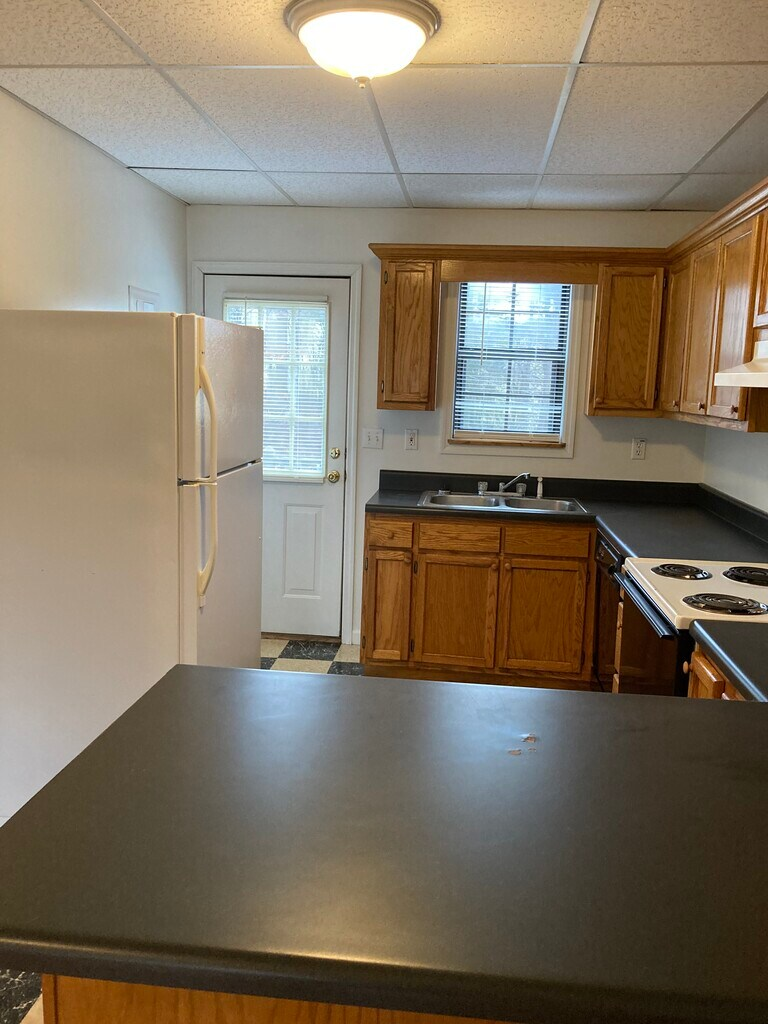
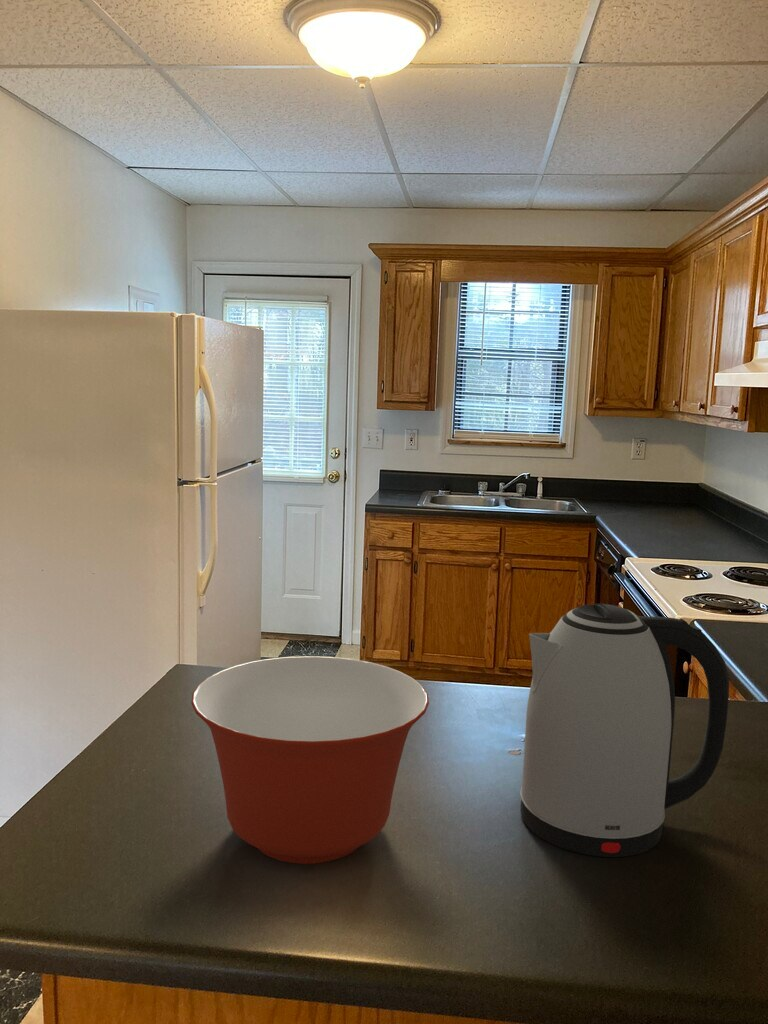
+ kettle [519,603,730,858]
+ mixing bowl [190,655,430,865]
